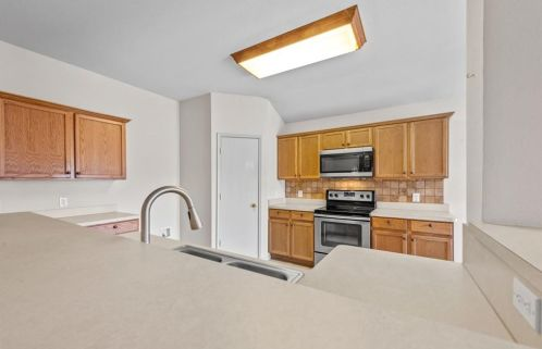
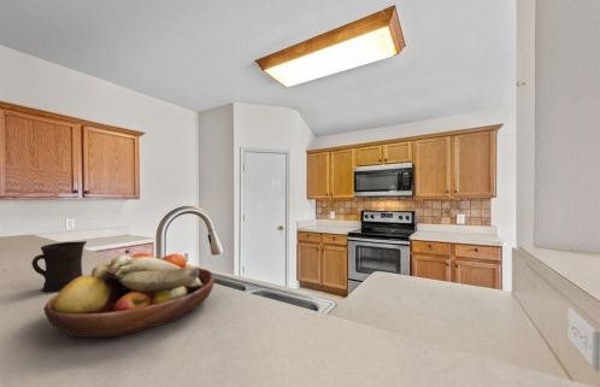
+ mug [30,240,88,293]
+ fruit bowl [42,252,216,339]
